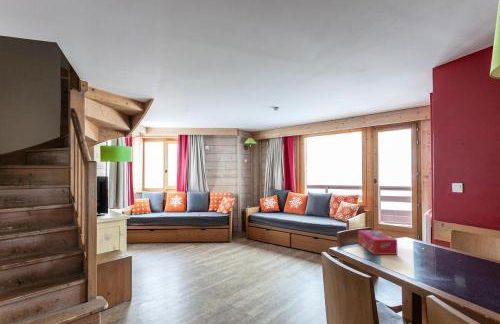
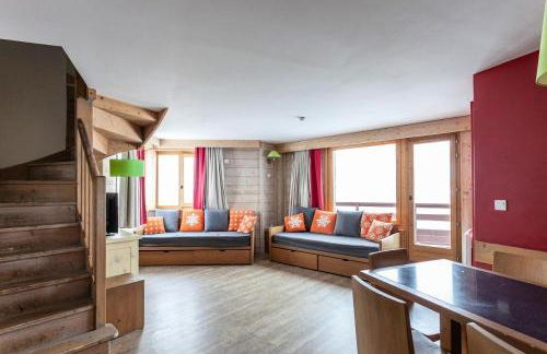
- tissue box [357,229,398,256]
